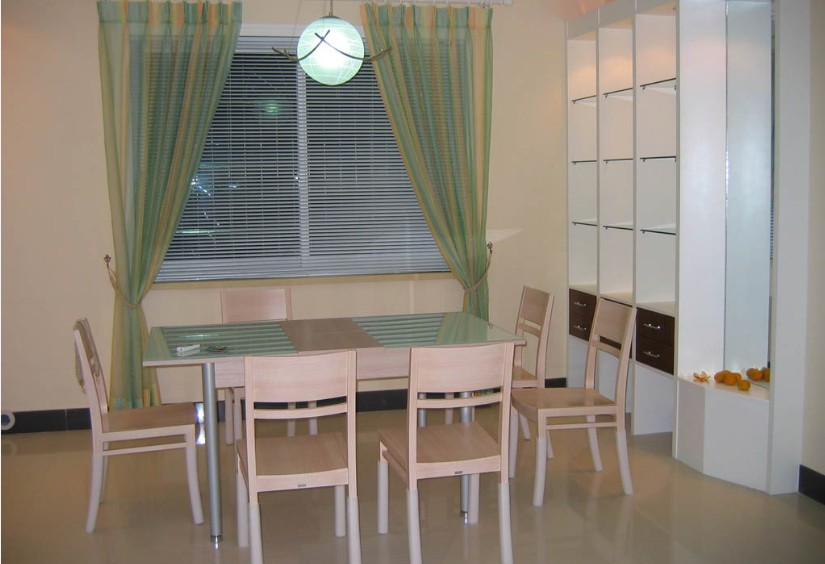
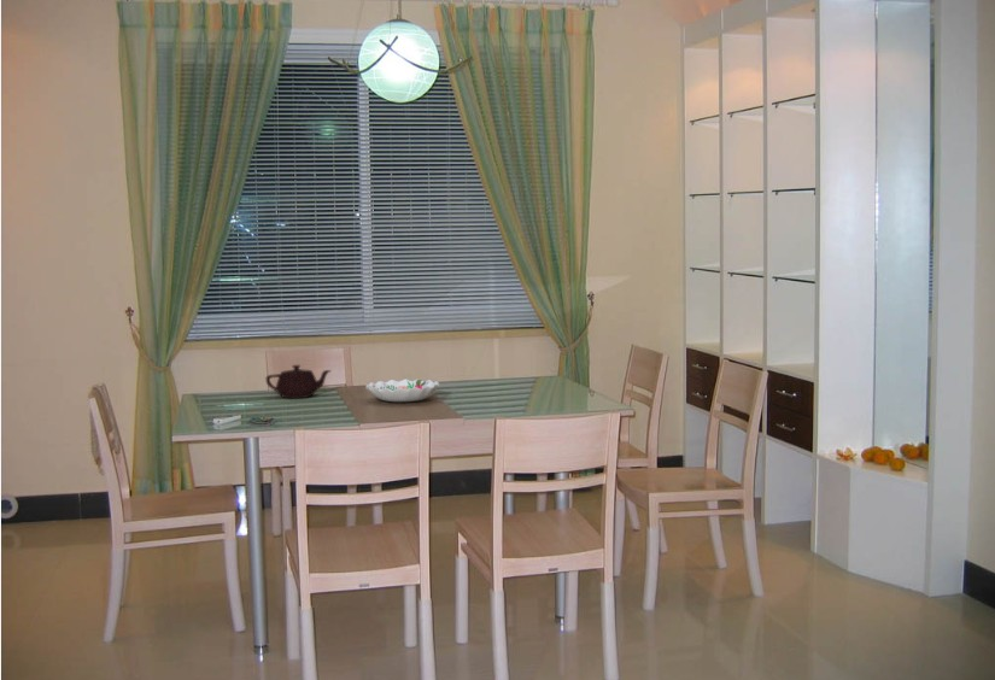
+ decorative bowl [364,377,441,403]
+ teapot [265,364,333,399]
